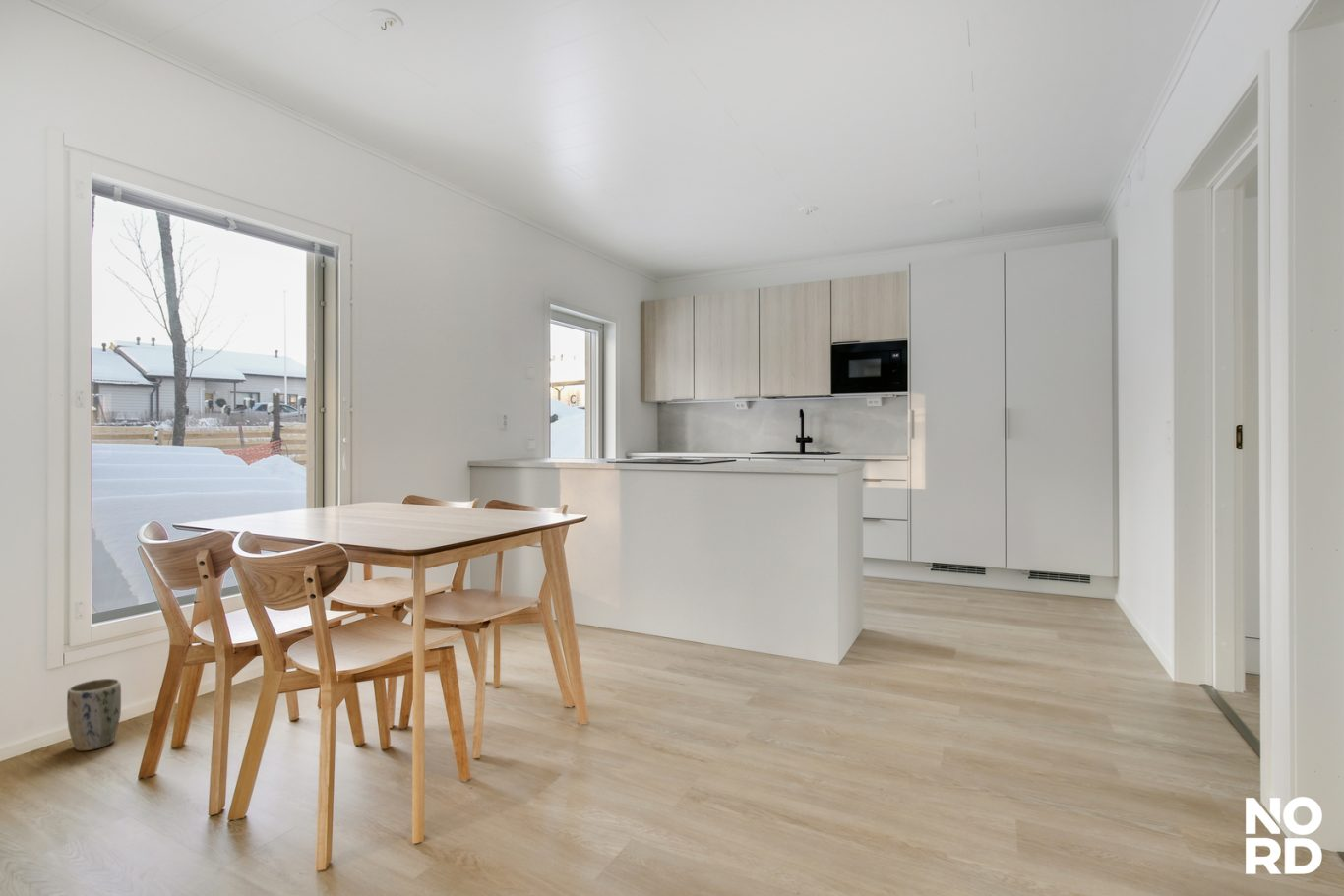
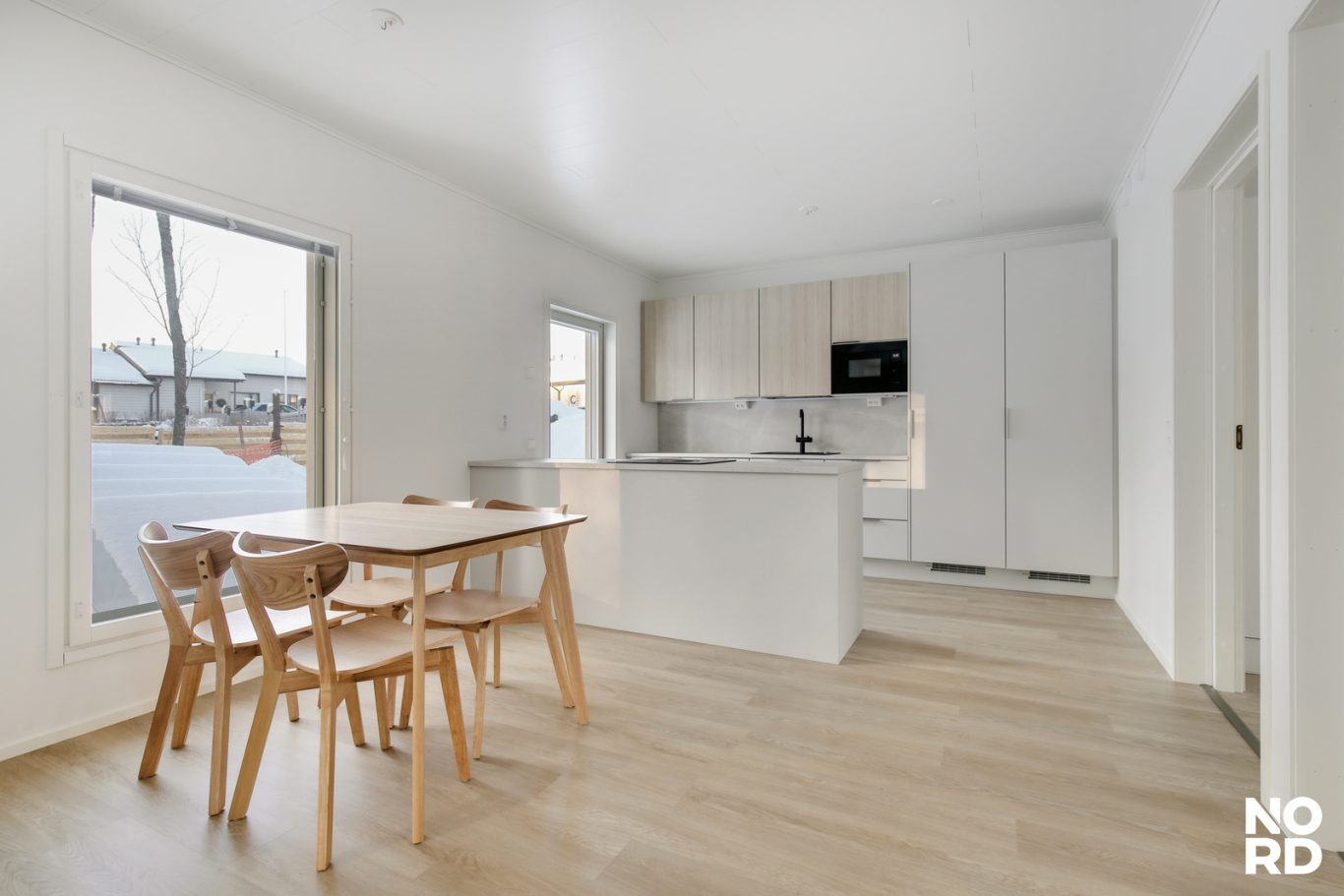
- plant pot [66,678,122,752]
